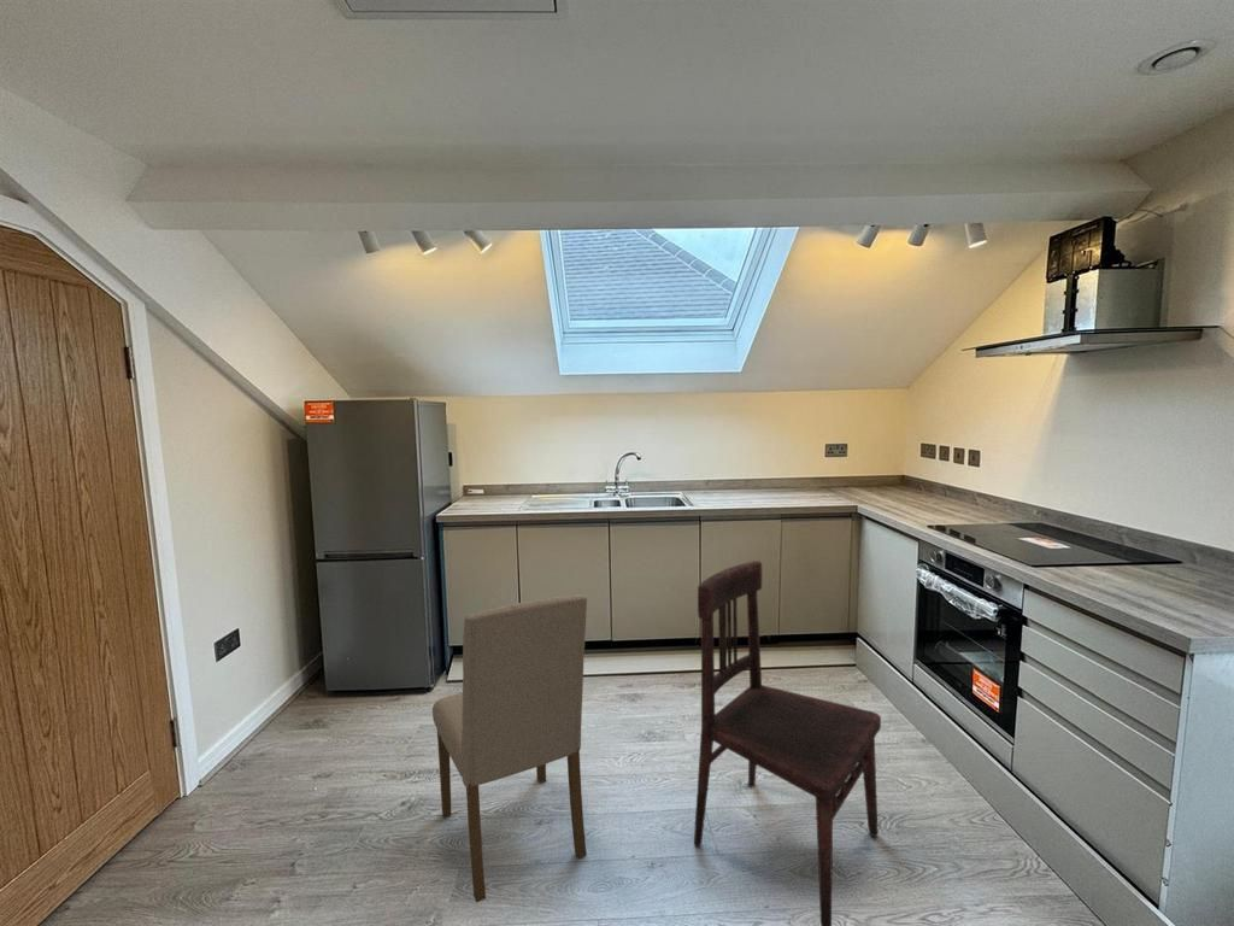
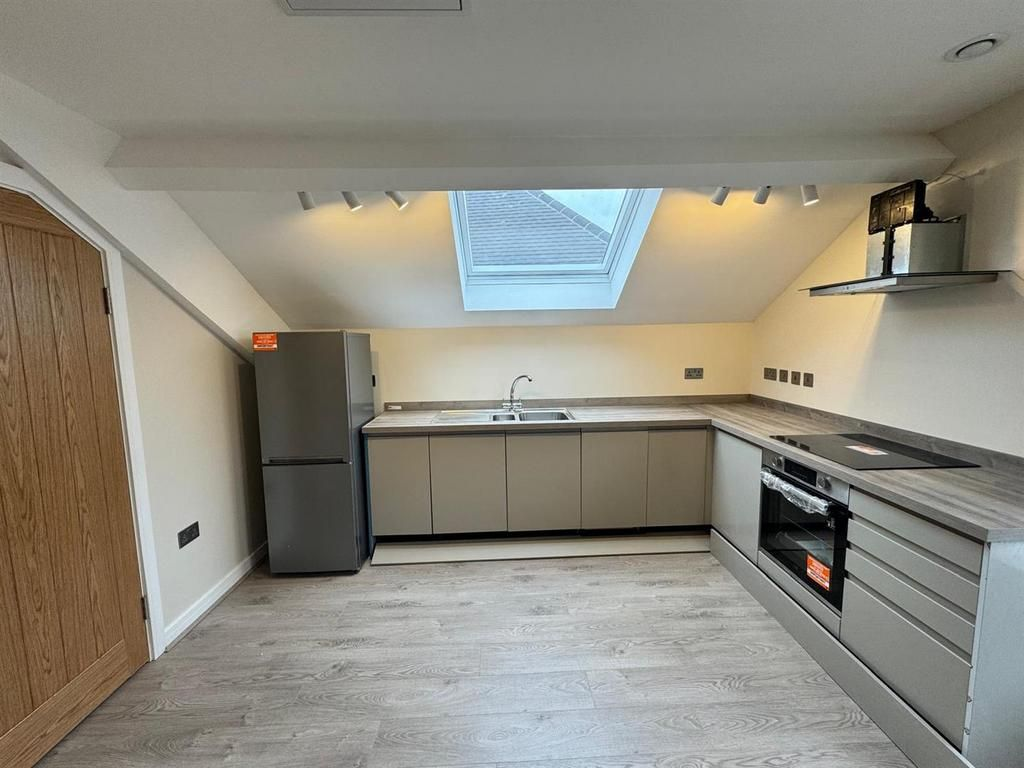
- dining chair [431,593,588,904]
- dining chair [693,559,882,926]
